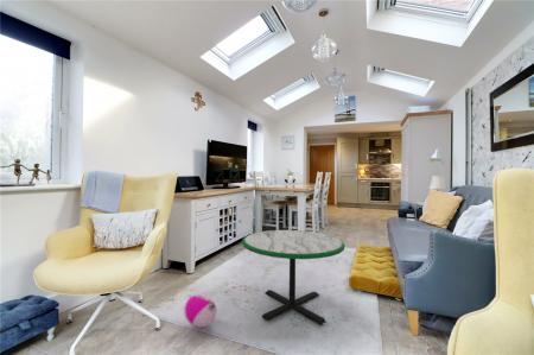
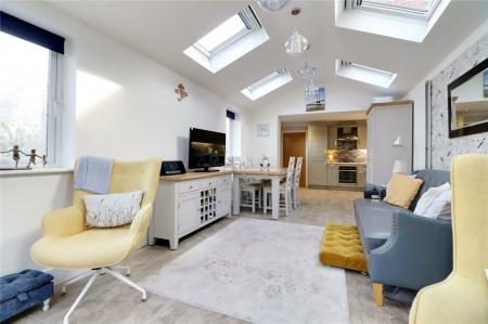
- coffee table [241,229,347,327]
- ball [183,293,218,329]
